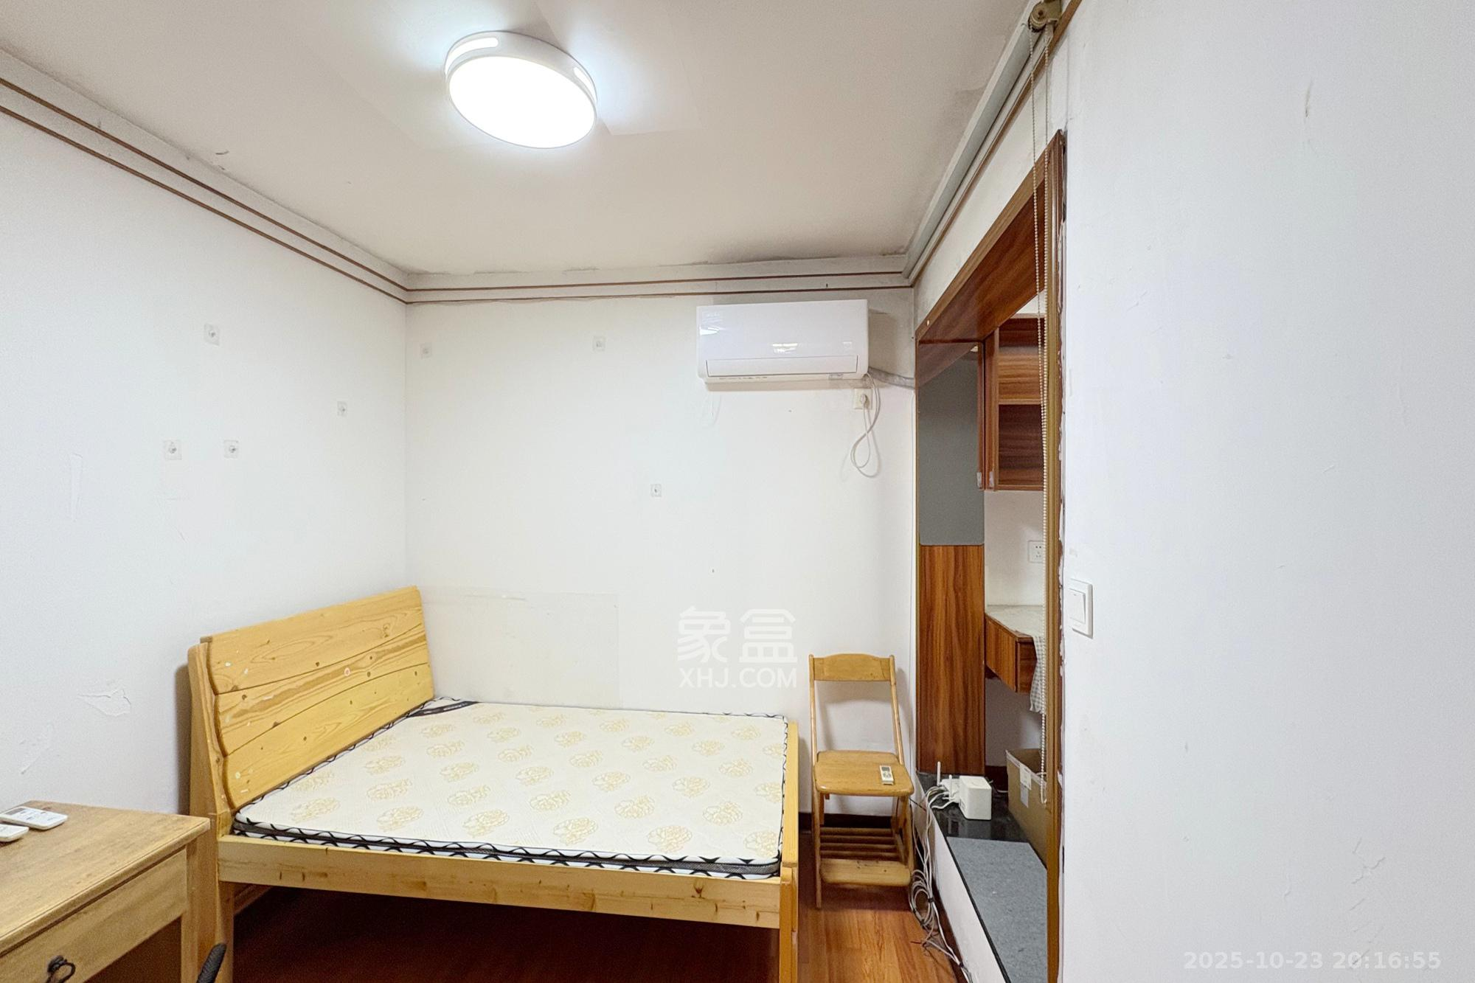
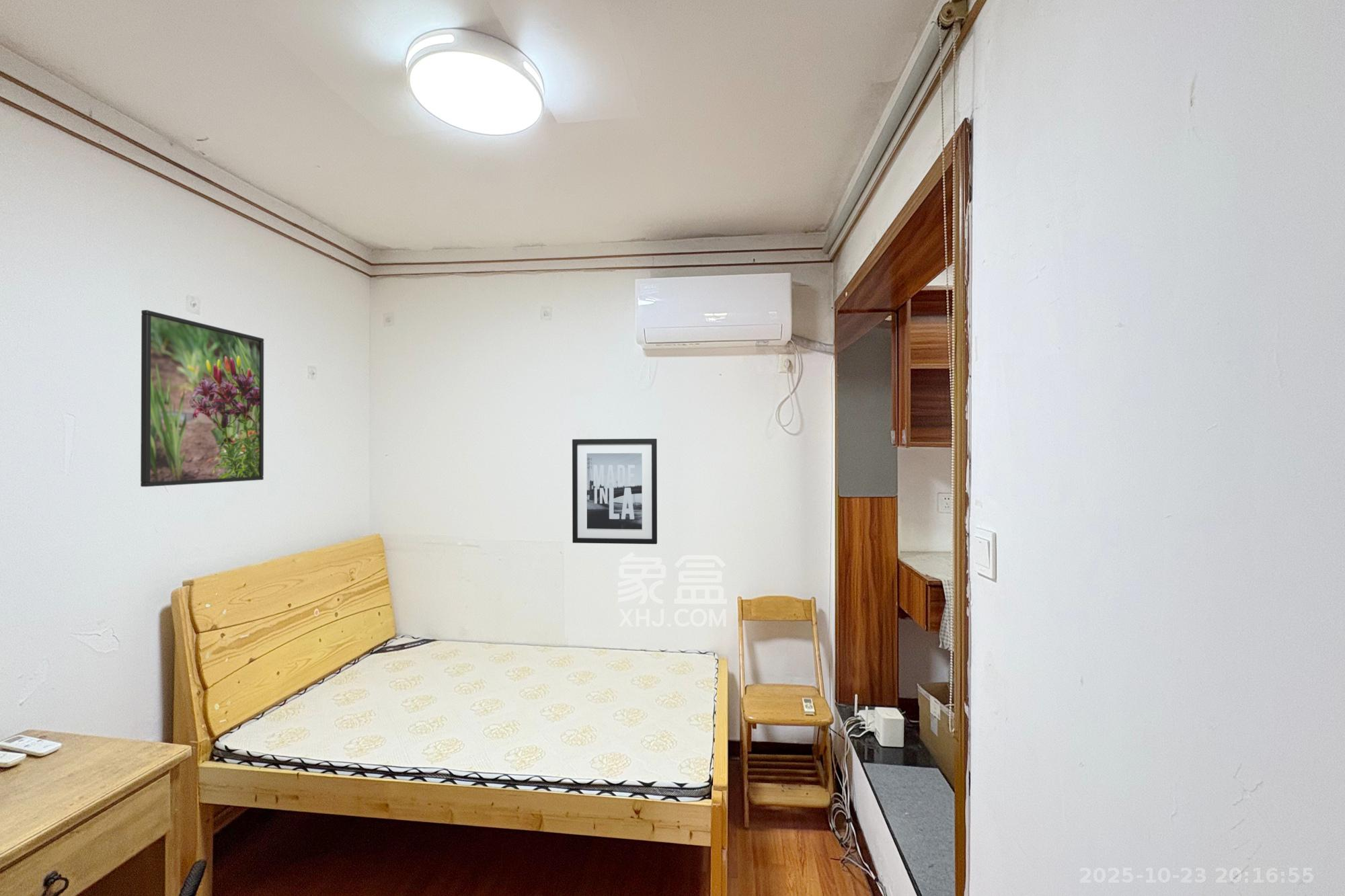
+ wall art [572,438,658,544]
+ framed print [140,309,264,487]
